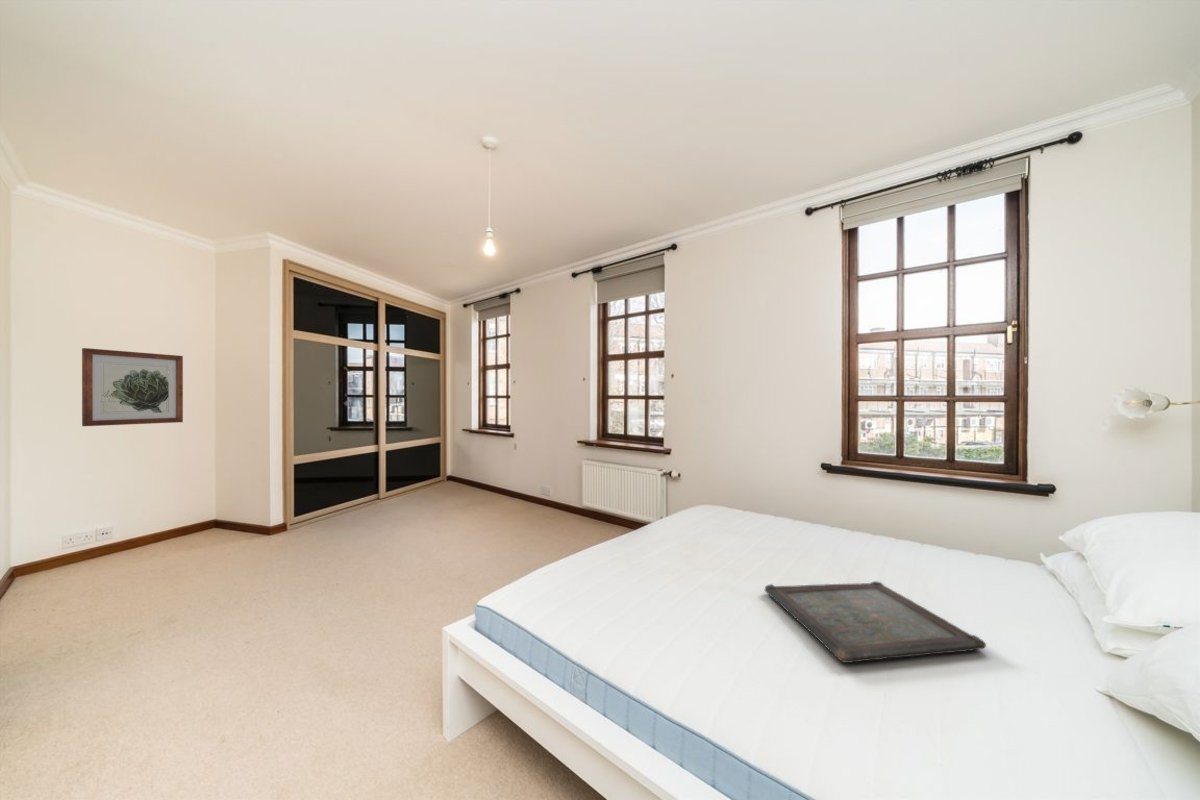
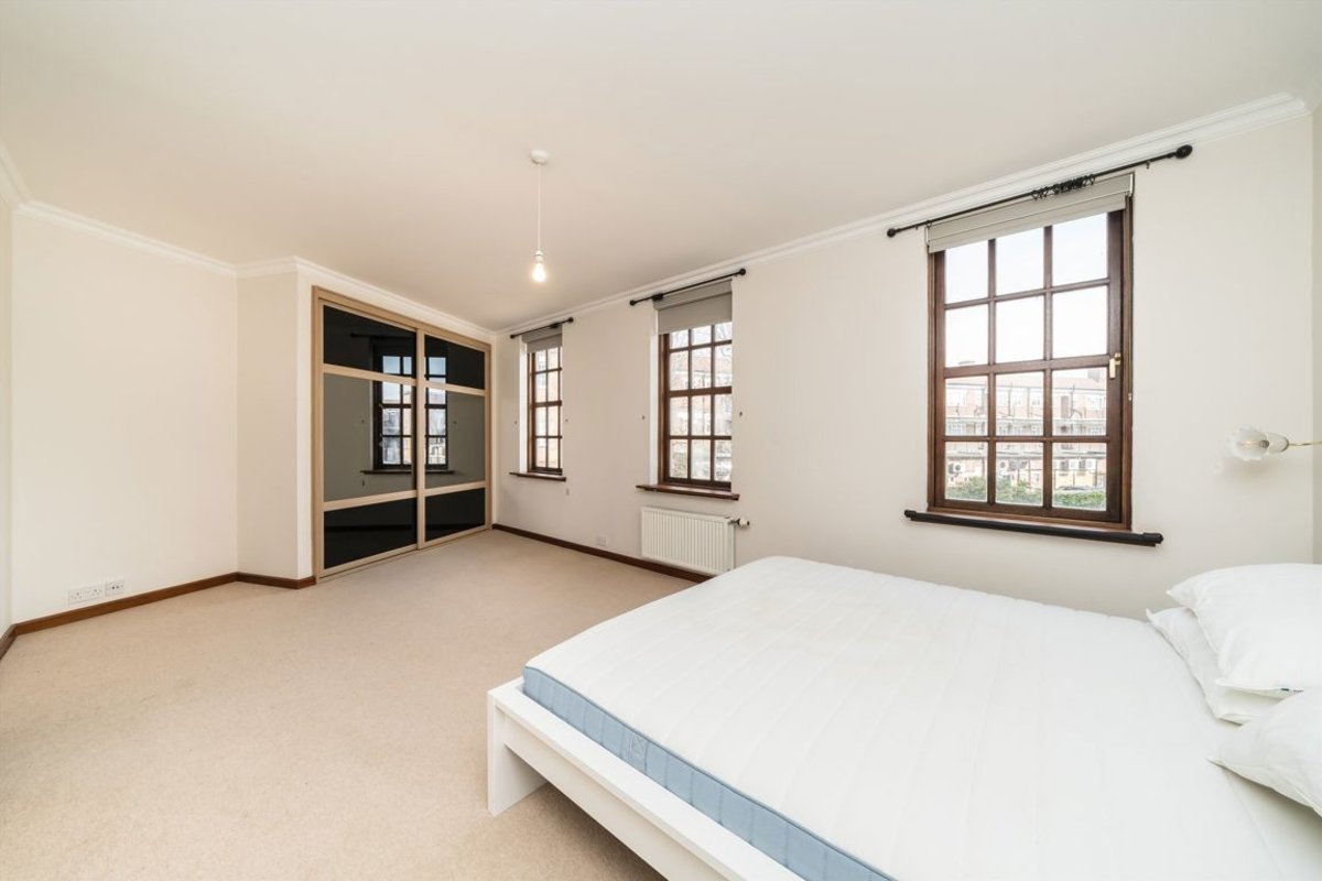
- serving tray [764,580,987,664]
- wall art [81,347,184,427]
